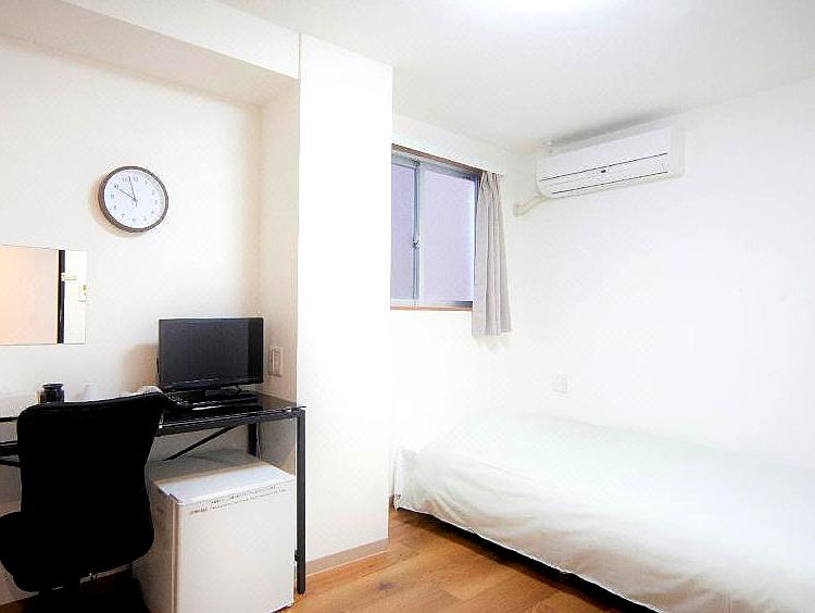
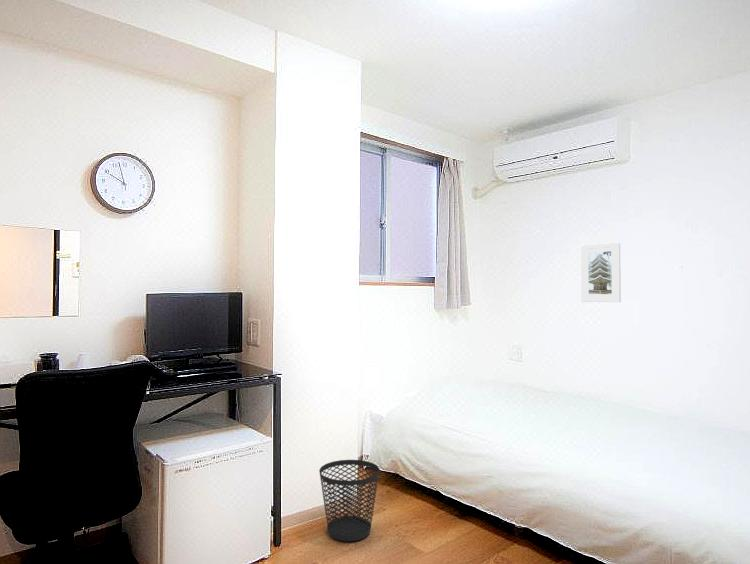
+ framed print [580,242,622,303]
+ wastebasket [318,459,381,542]
